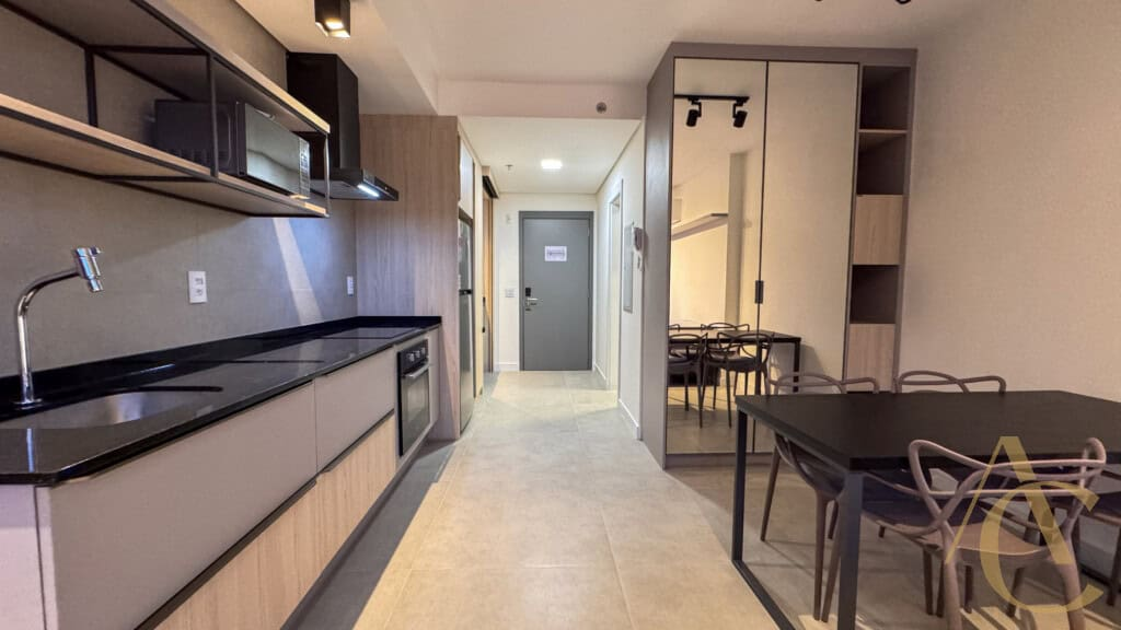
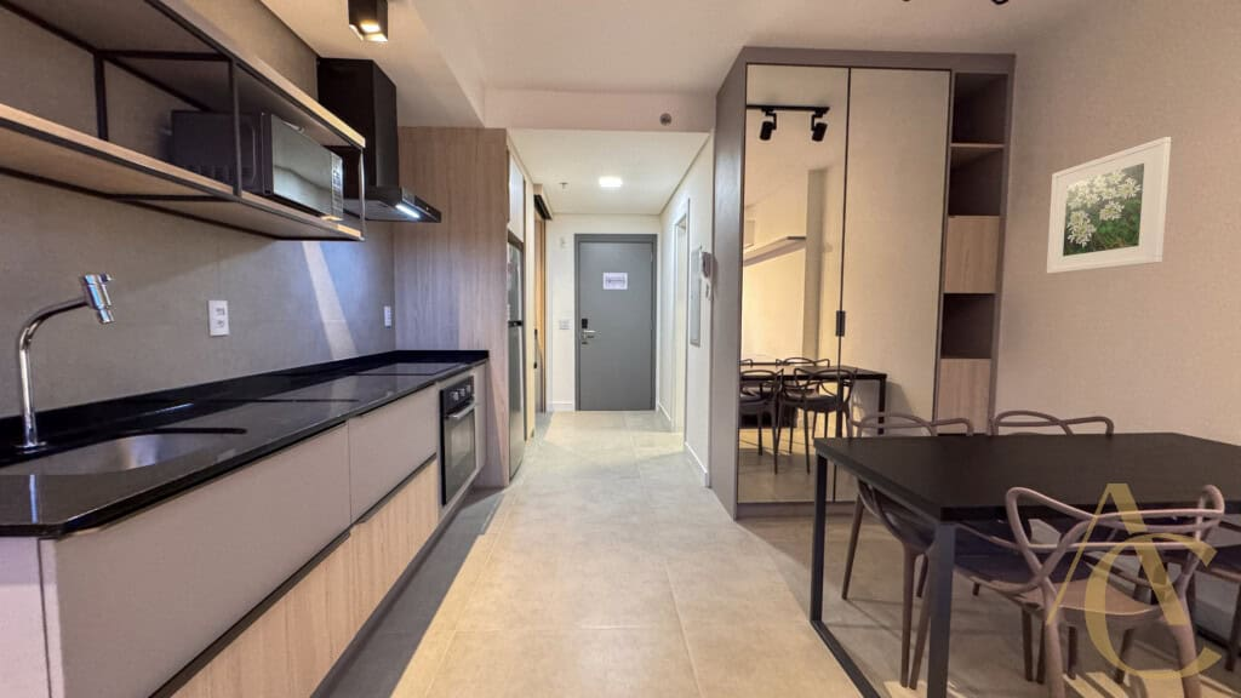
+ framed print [1046,136,1172,275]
